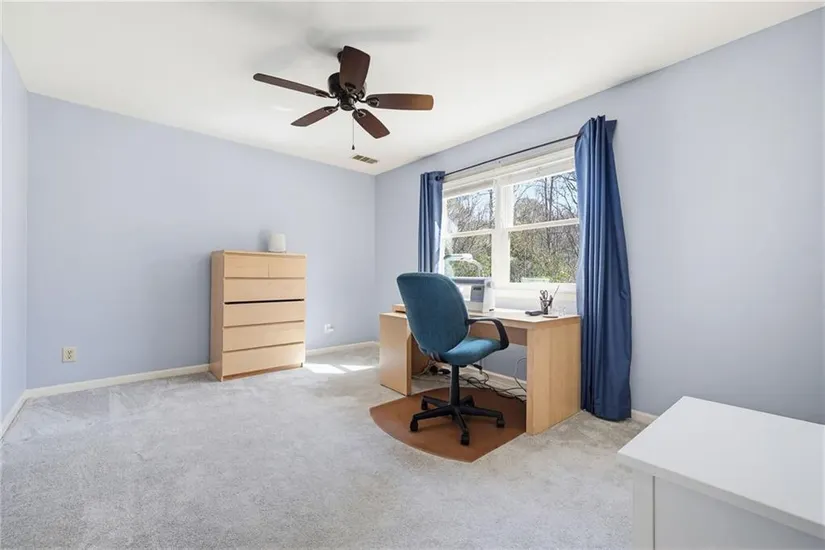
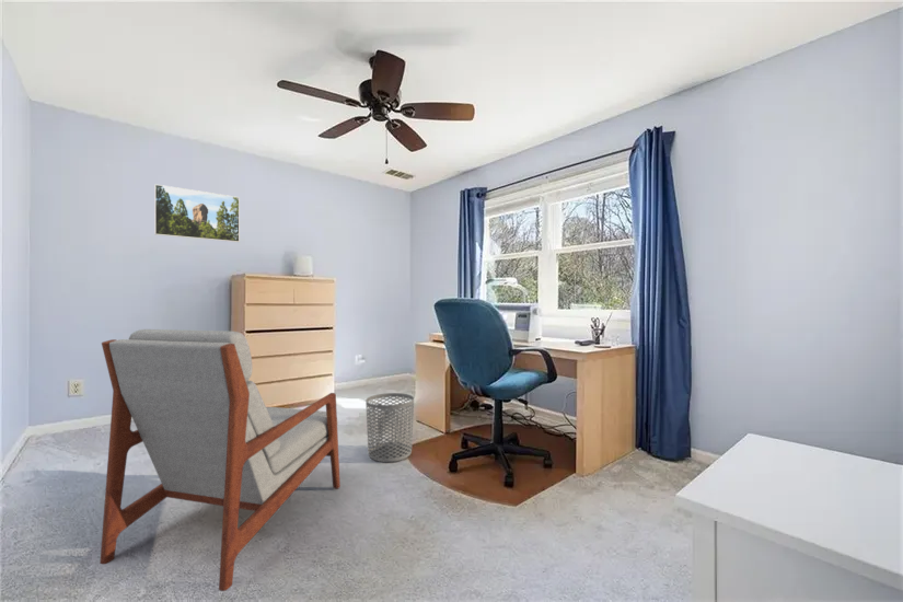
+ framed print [153,183,241,243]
+ armchair [99,328,341,592]
+ waste bin [364,392,415,463]
